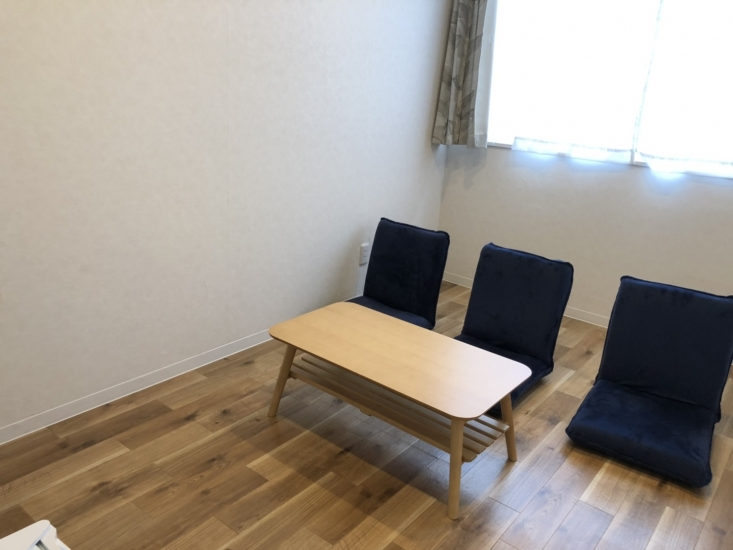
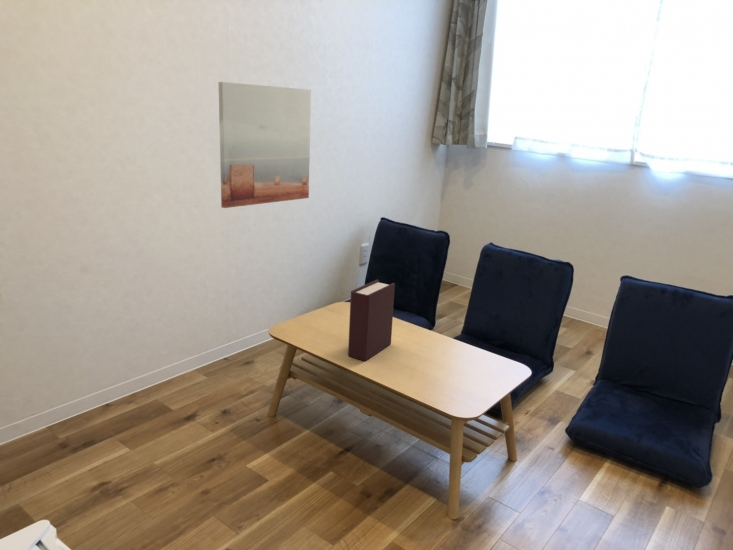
+ bible [347,279,396,361]
+ wall art [217,81,312,209]
